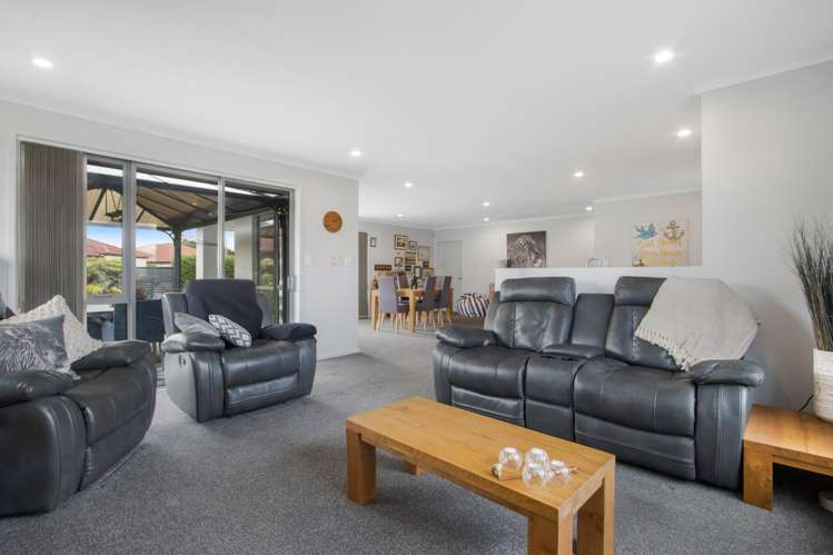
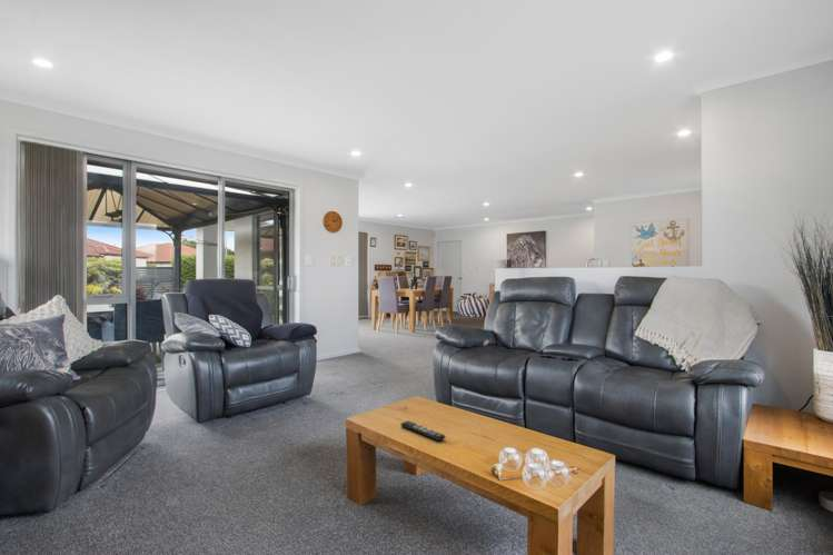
+ remote control [399,419,446,442]
